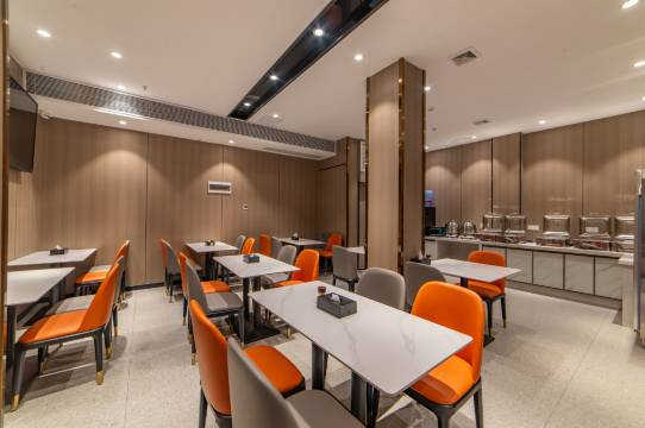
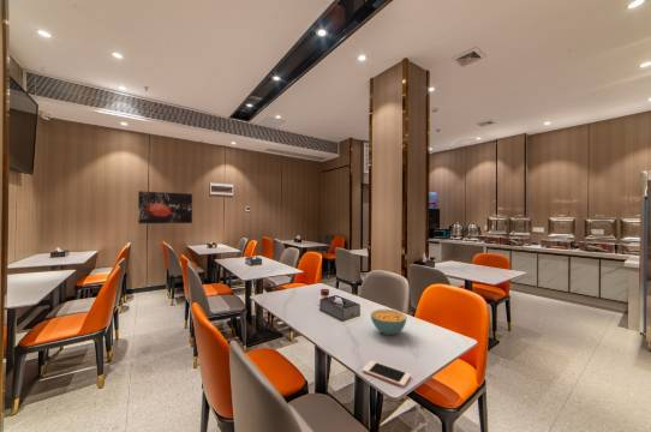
+ cereal bowl [370,308,408,336]
+ wall art [137,190,193,224]
+ cell phone [362,360,412,388]
